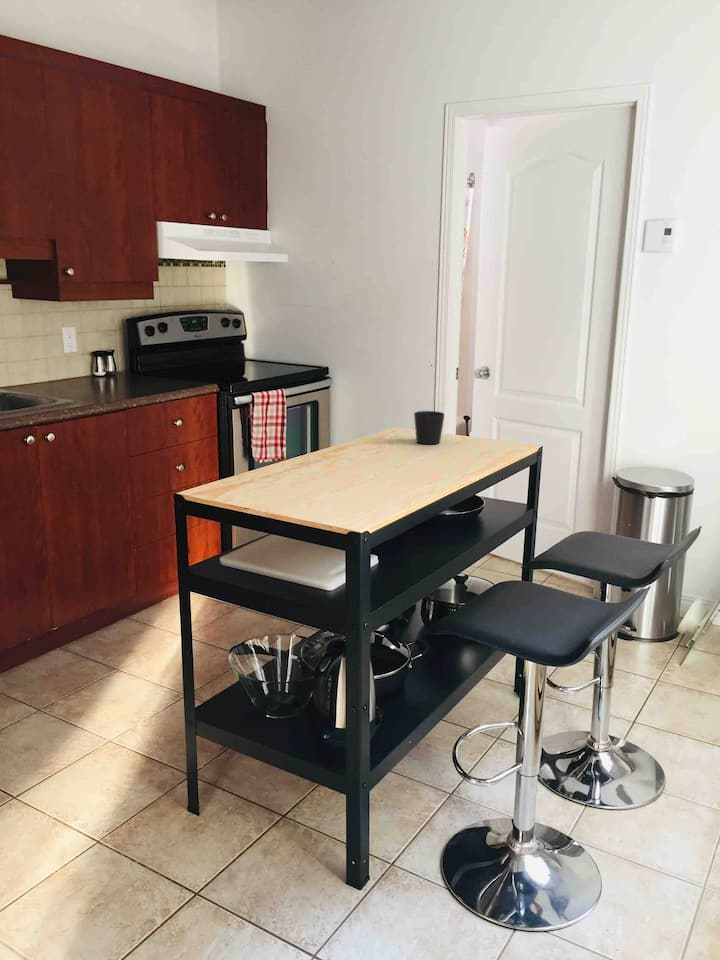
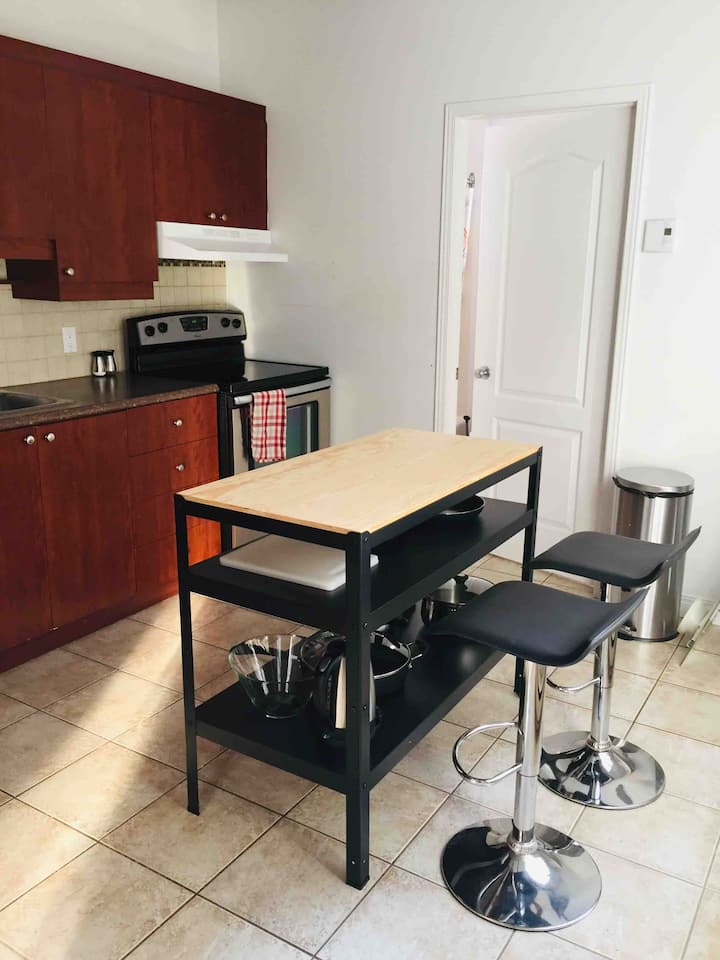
- cup [413,410,445,445]
